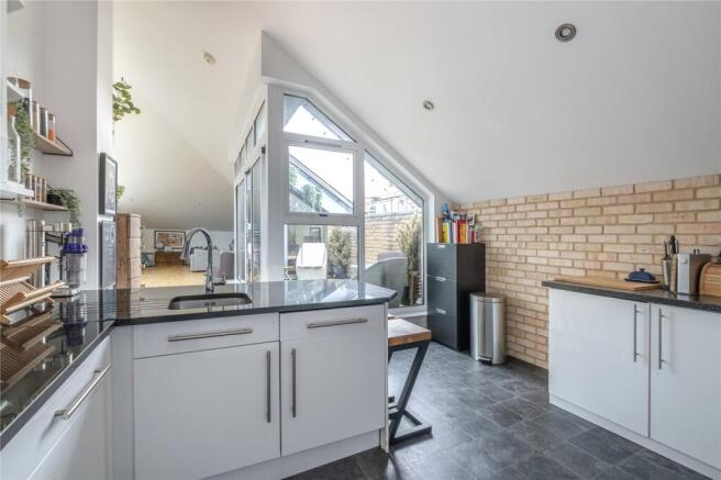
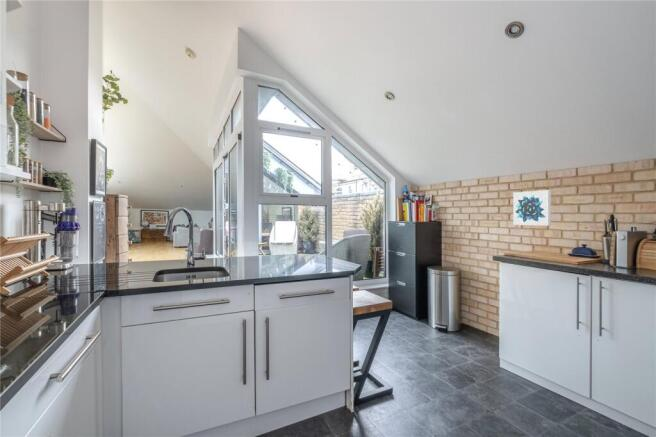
+ wall art [512,189,552,226]
